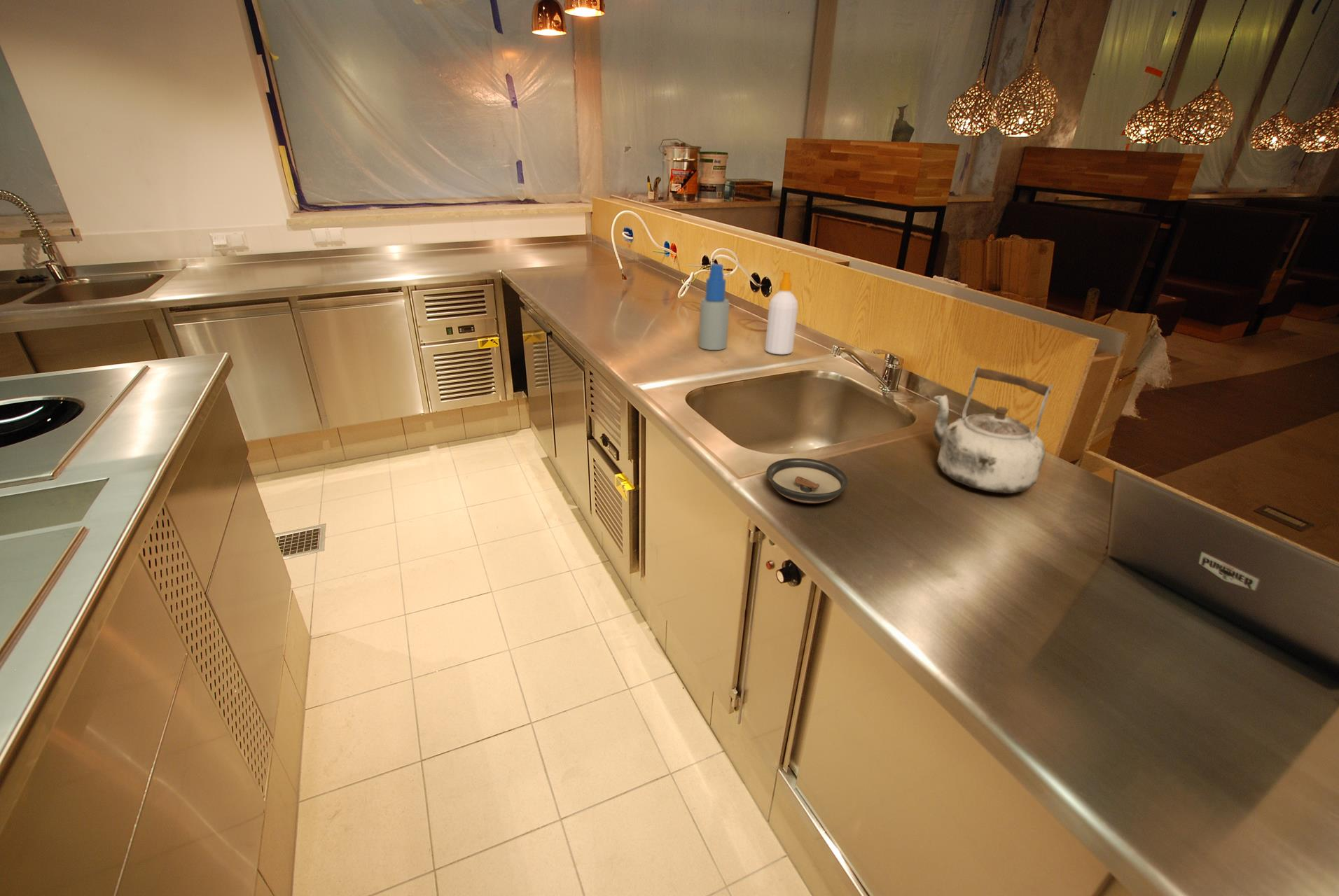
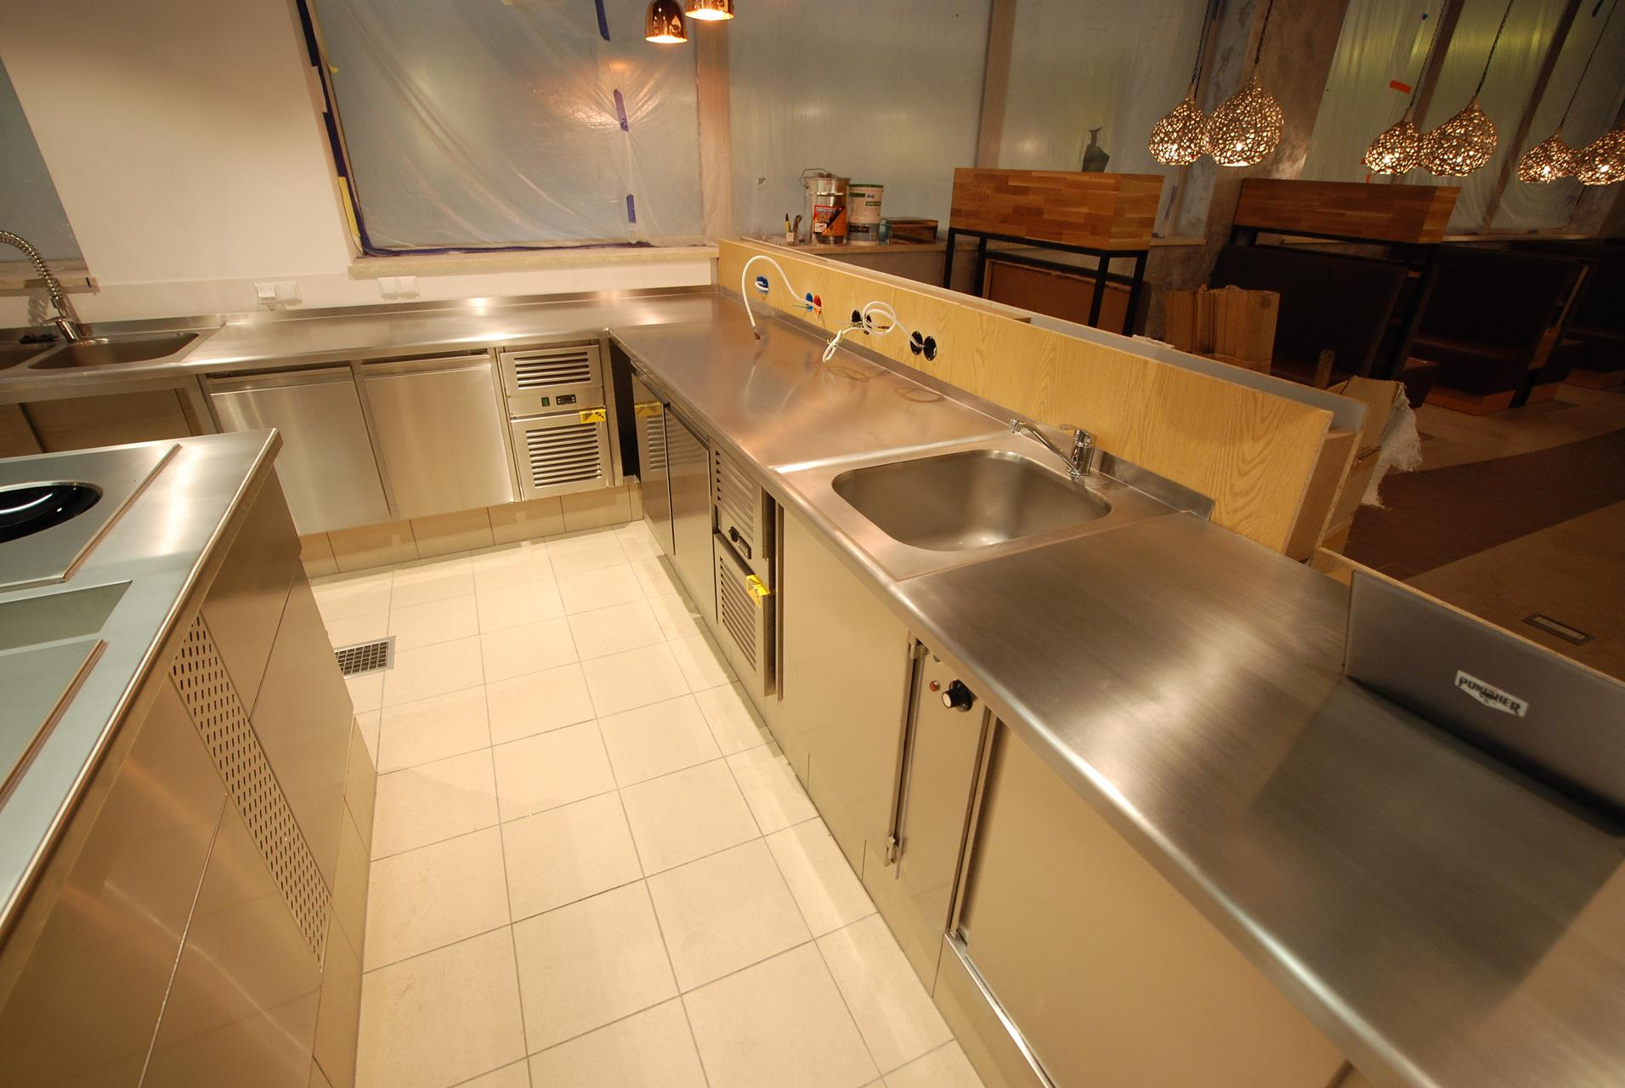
- soap bottle [764,269,798,356]
- saucer [765,458,849,504]
- spray bottle [698,263,730,351]
- kettle [933,364,1054,494]
